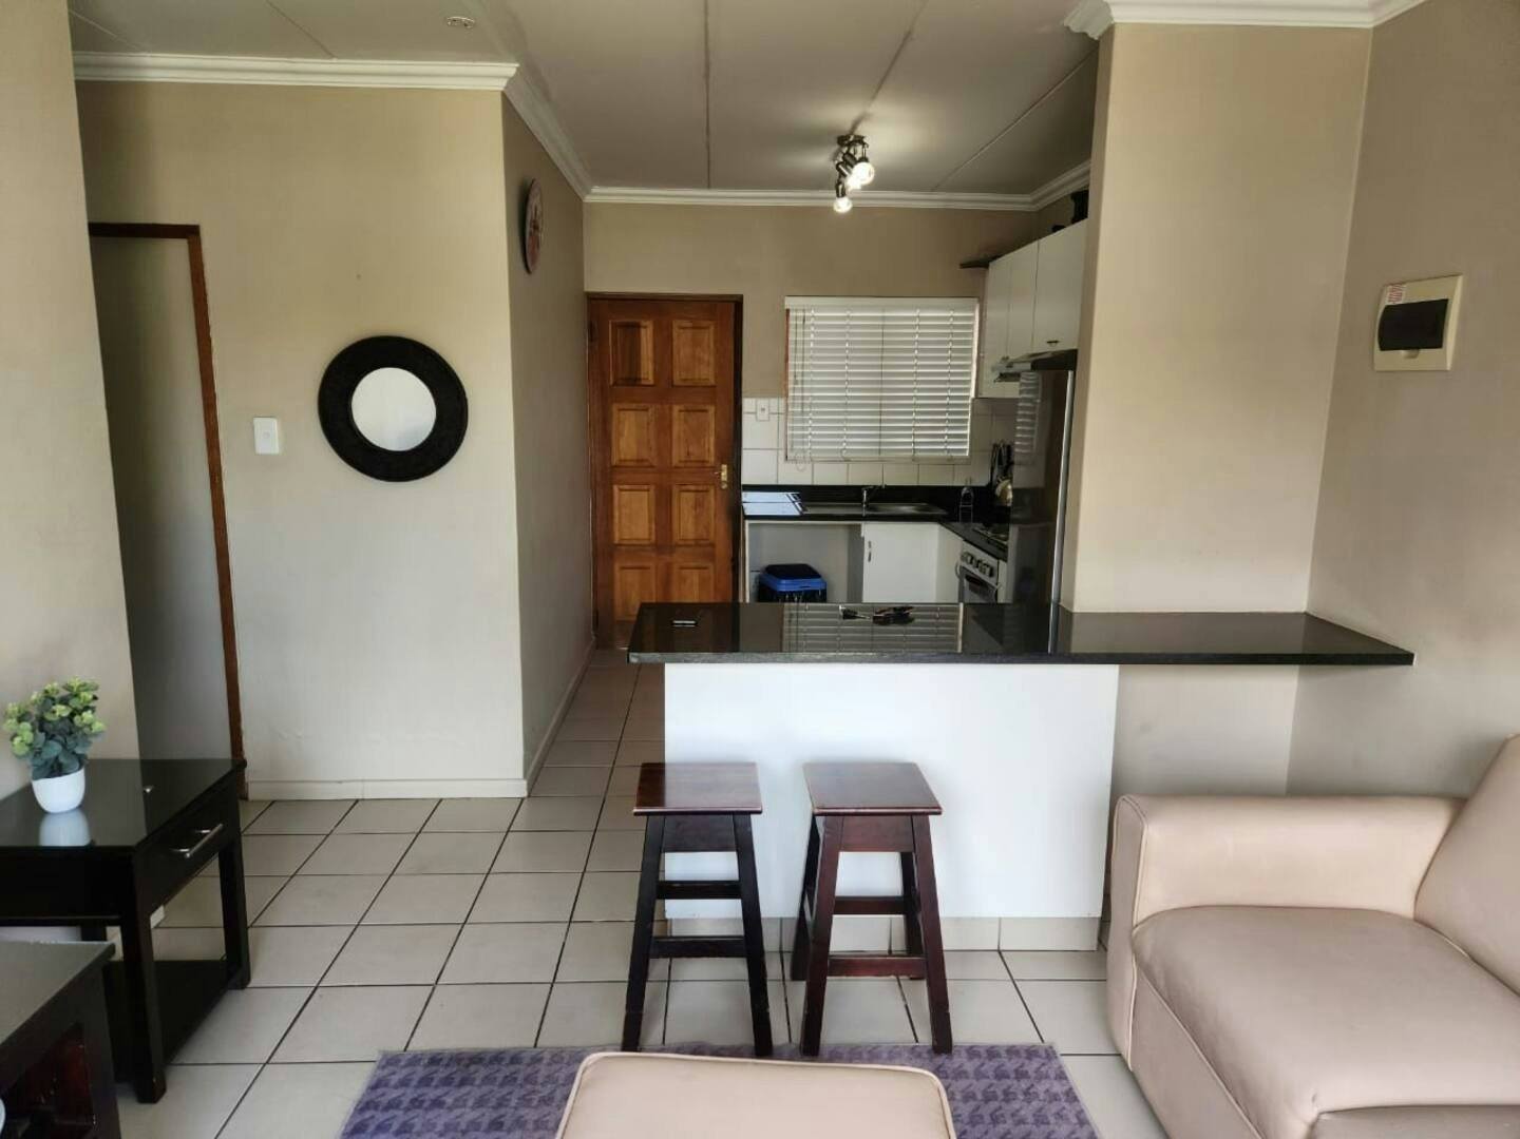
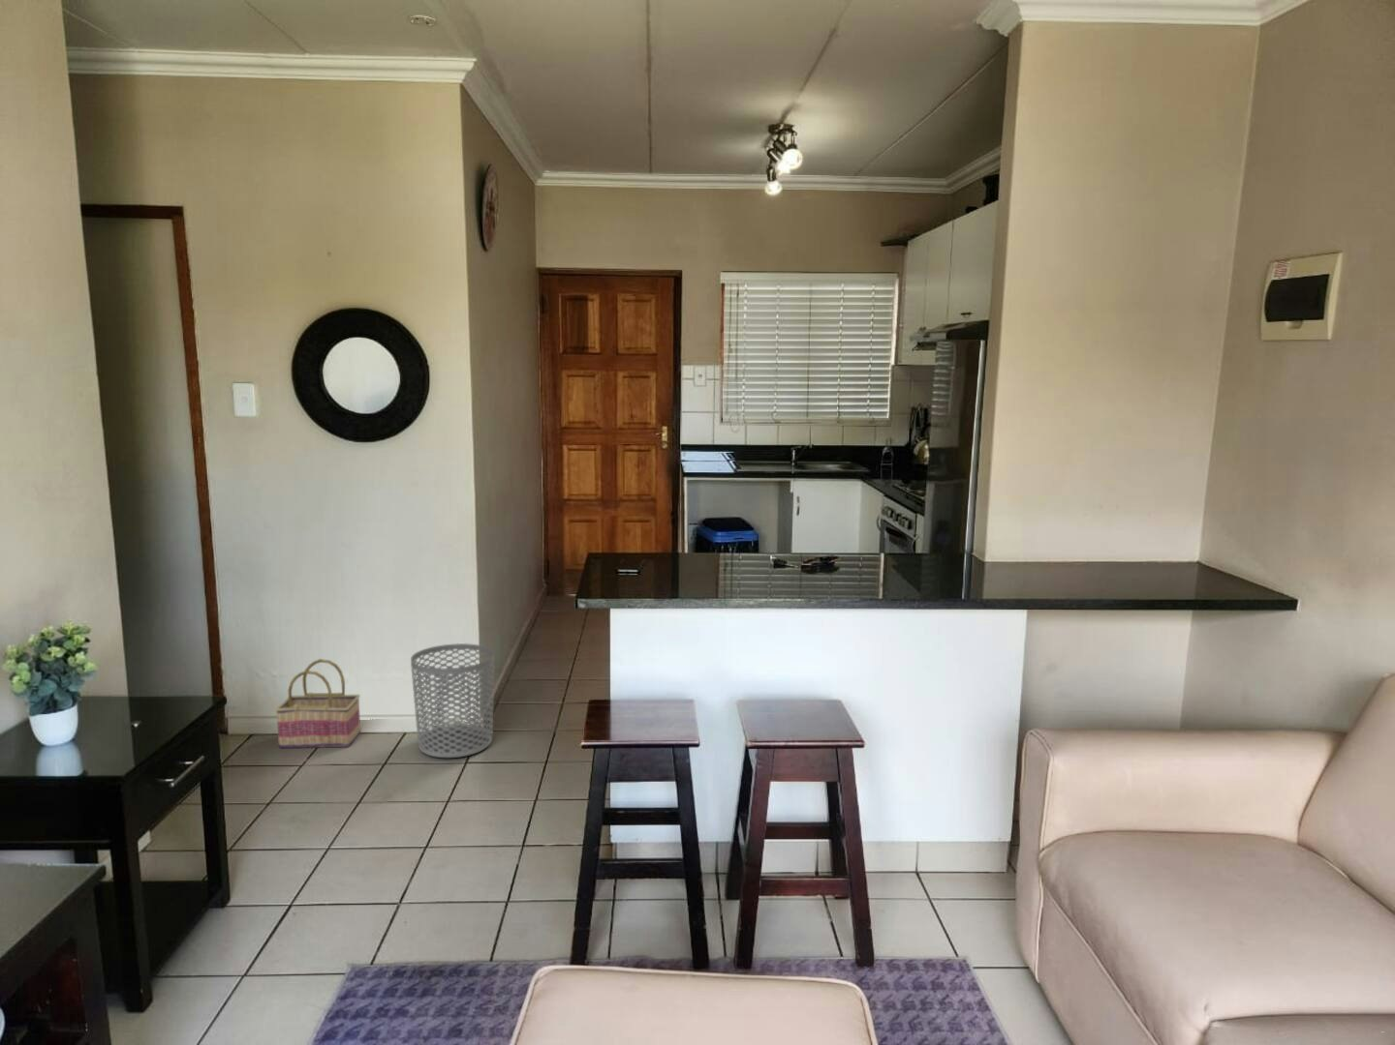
+ waste bin [410,642,495,759]
+ basket [275,658,361,749]
